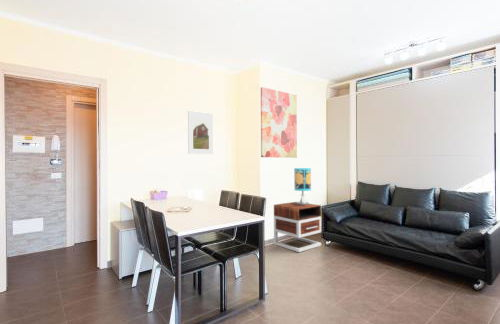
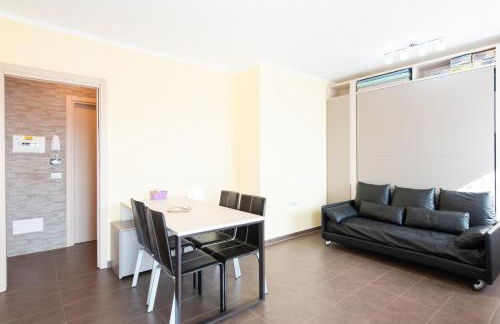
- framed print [187,110,214,155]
- wall art [260,86,298,159]
- table lamp [293,167,312,206]
- nightstand [273,201,322,253]
